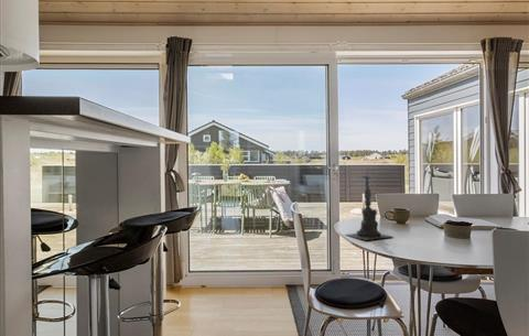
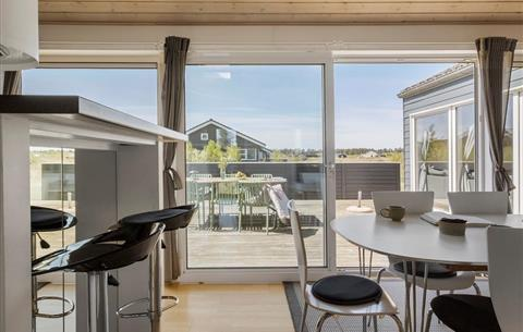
- candle holder [344,169,393,241]
